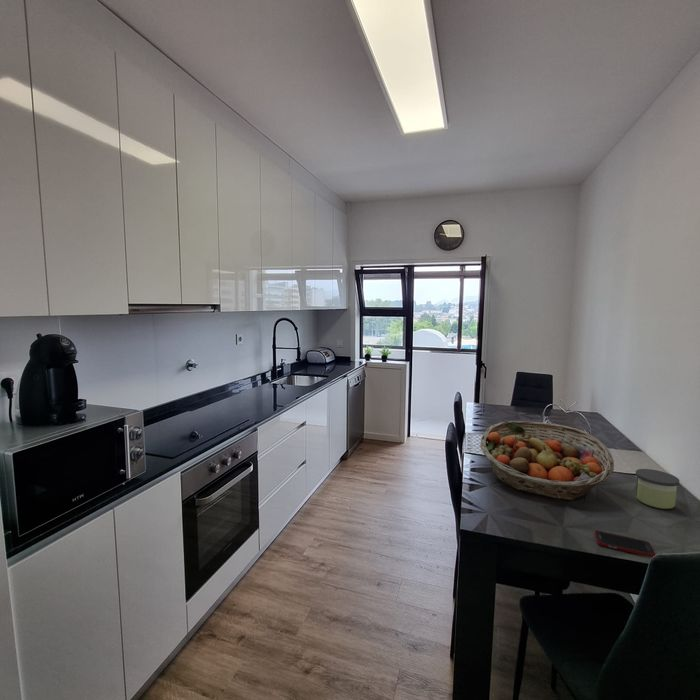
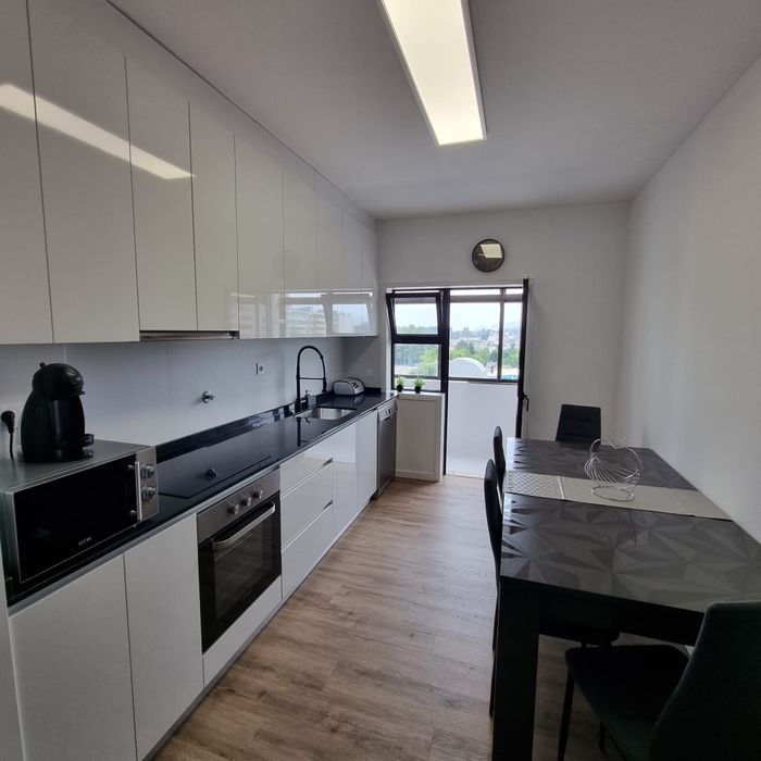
- fruit basket [479,420,615,501]
- candle [635,468,680,510]
- cell phone [594,530,657,558]
